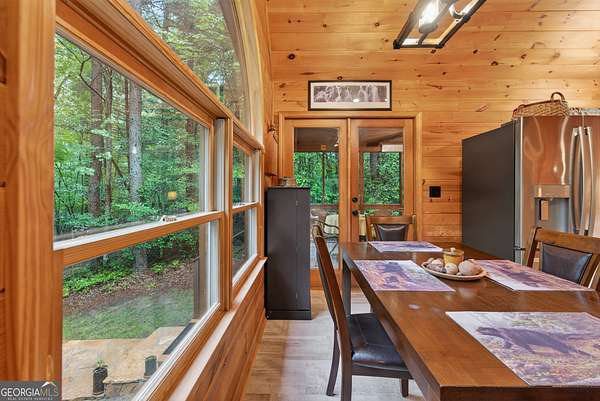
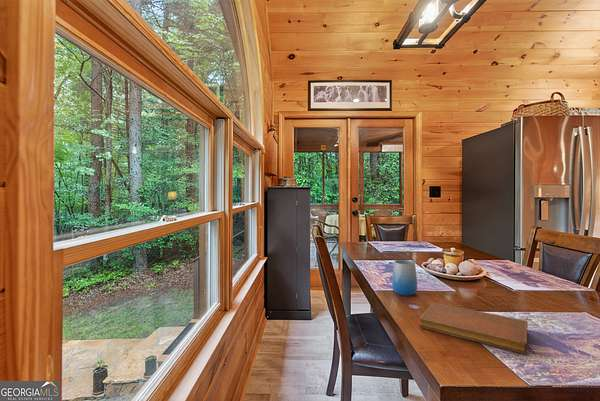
+ notebook [419,301,529,355]
+ cup [391,259,418,297]
